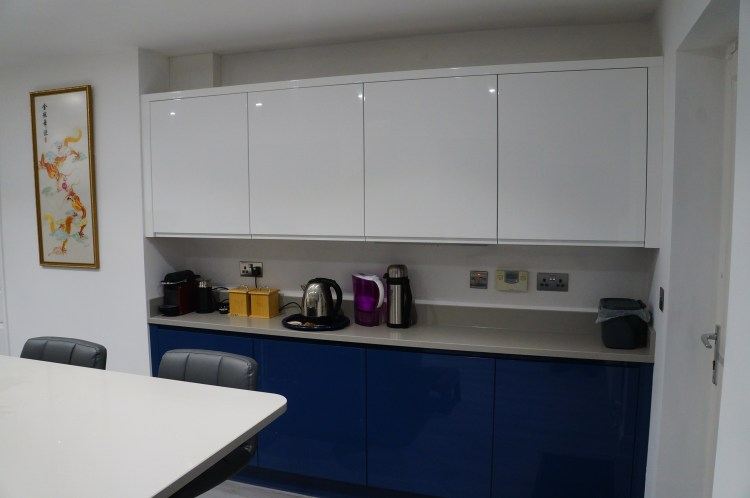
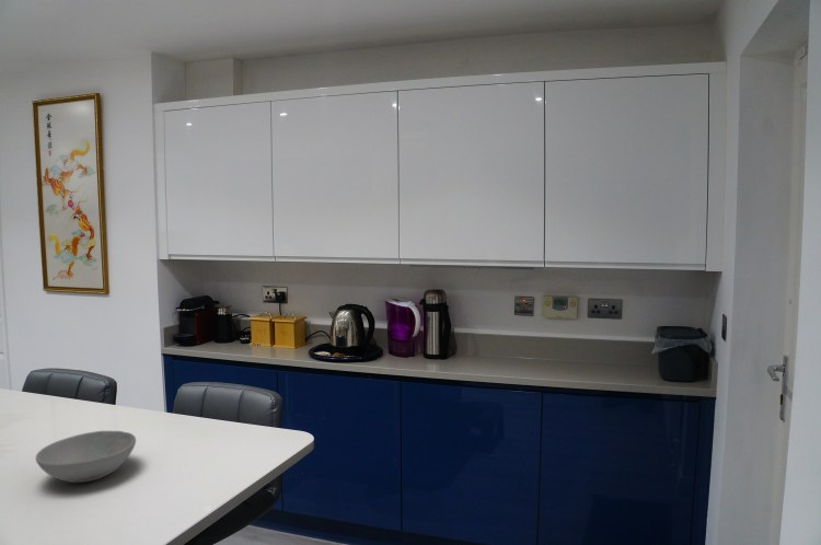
+ bowl [34,430,137,484]
